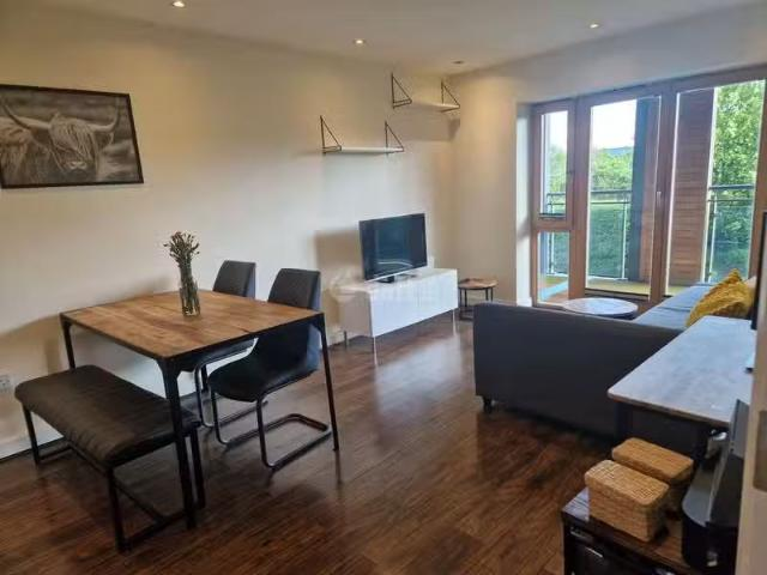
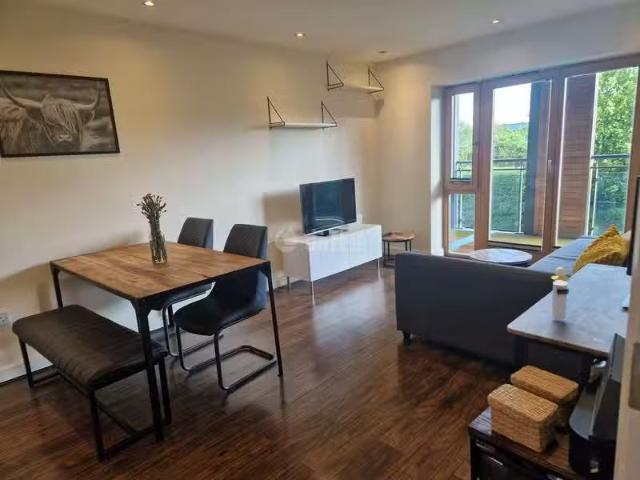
+ perfume bottle [550,266,571,321]
